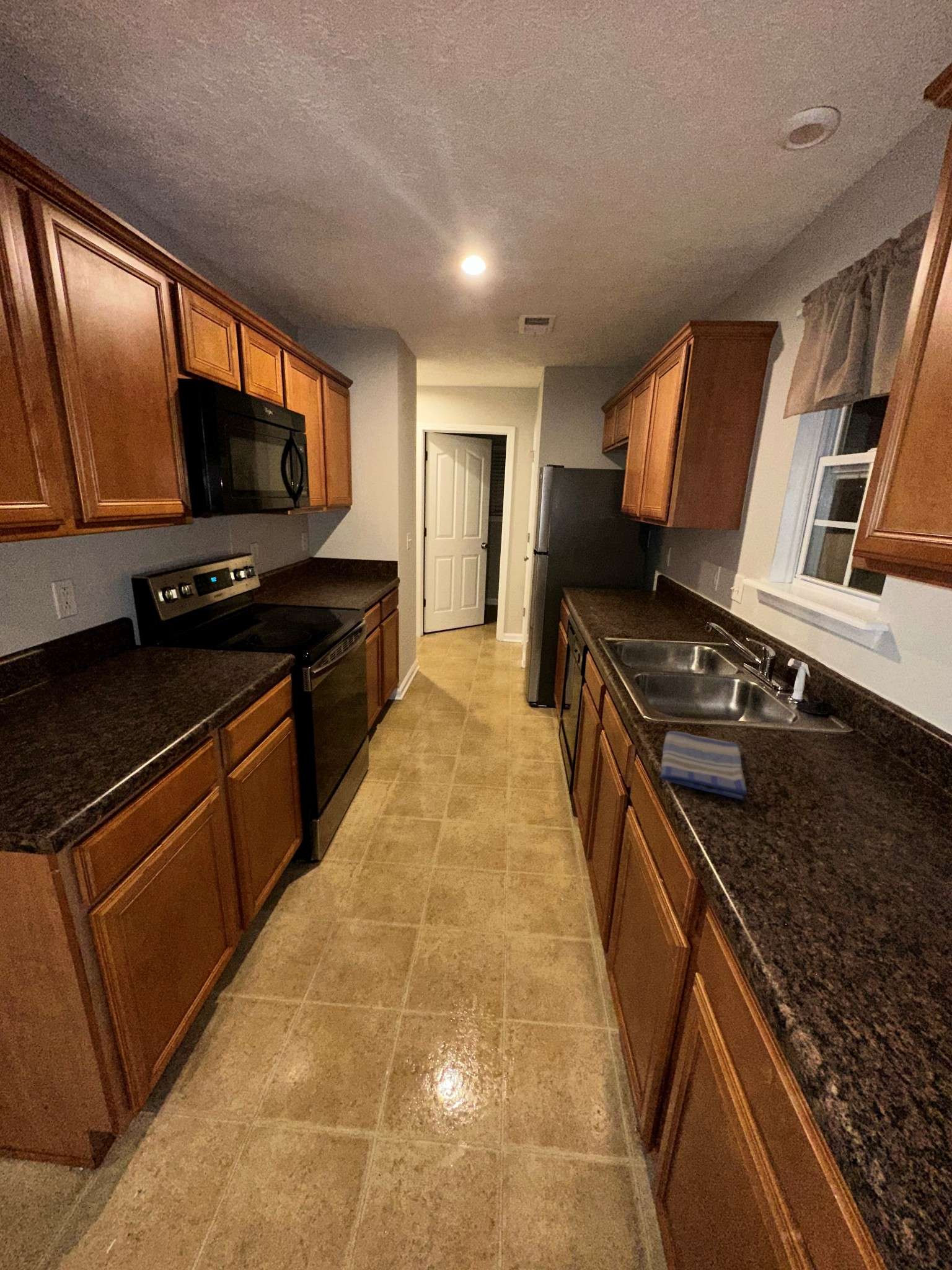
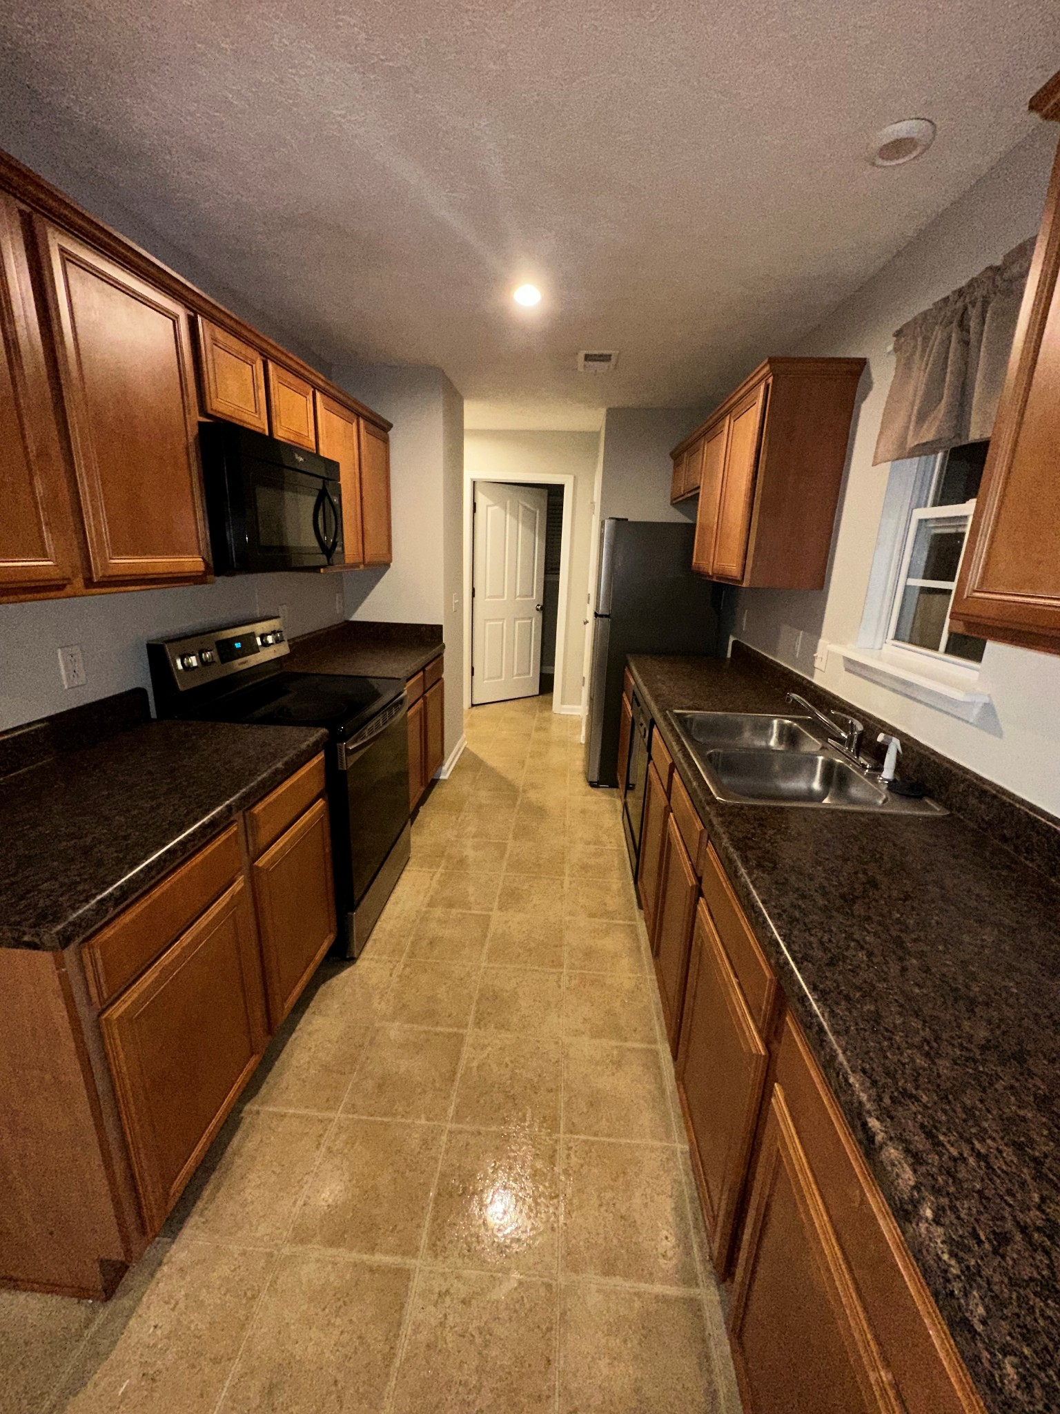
- dish towel [659,730,747,801]
